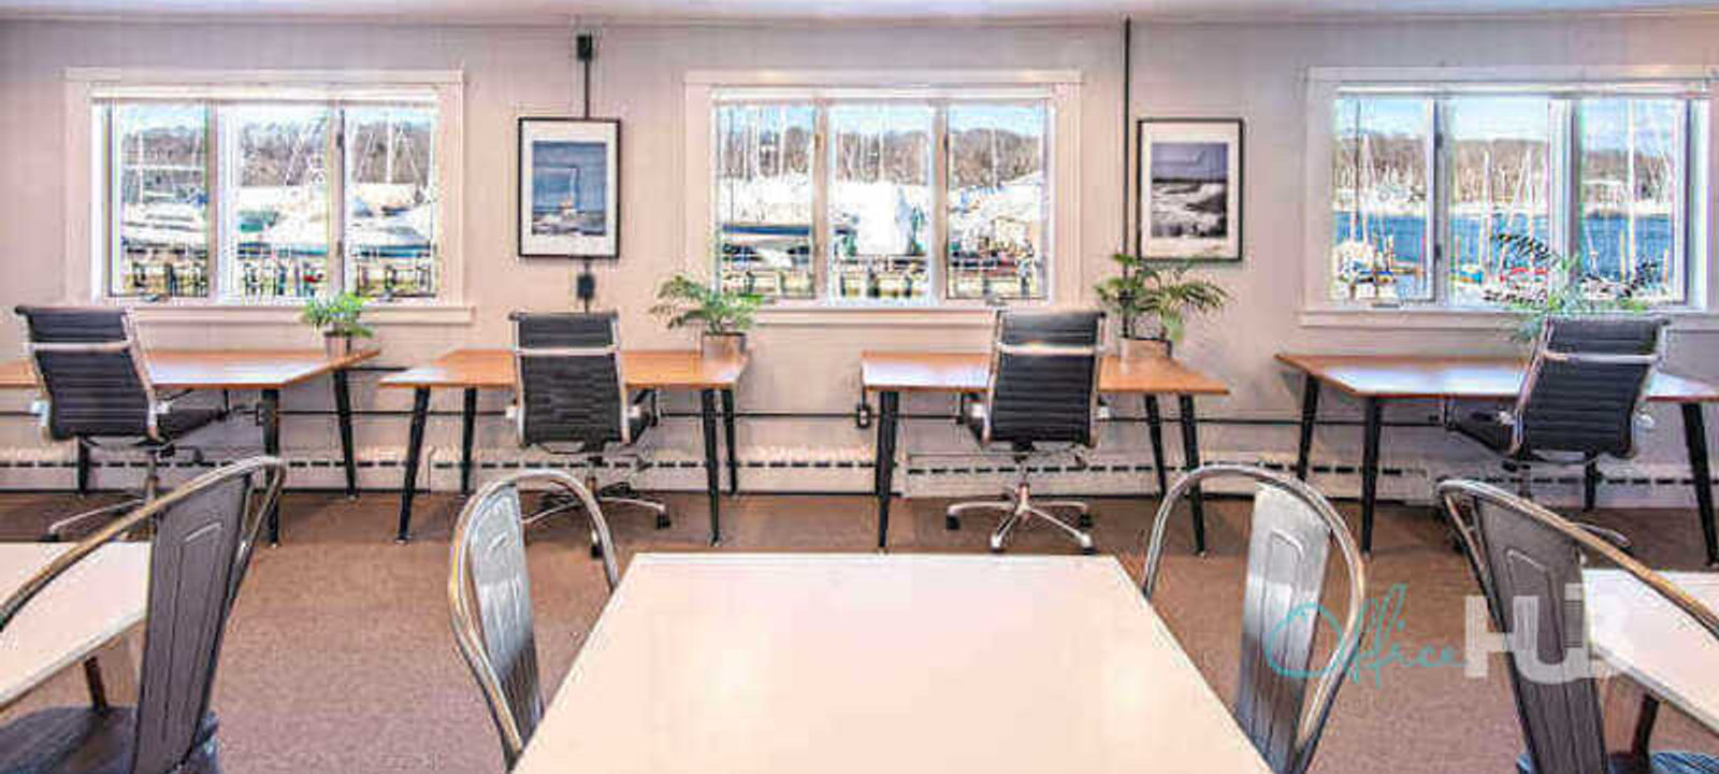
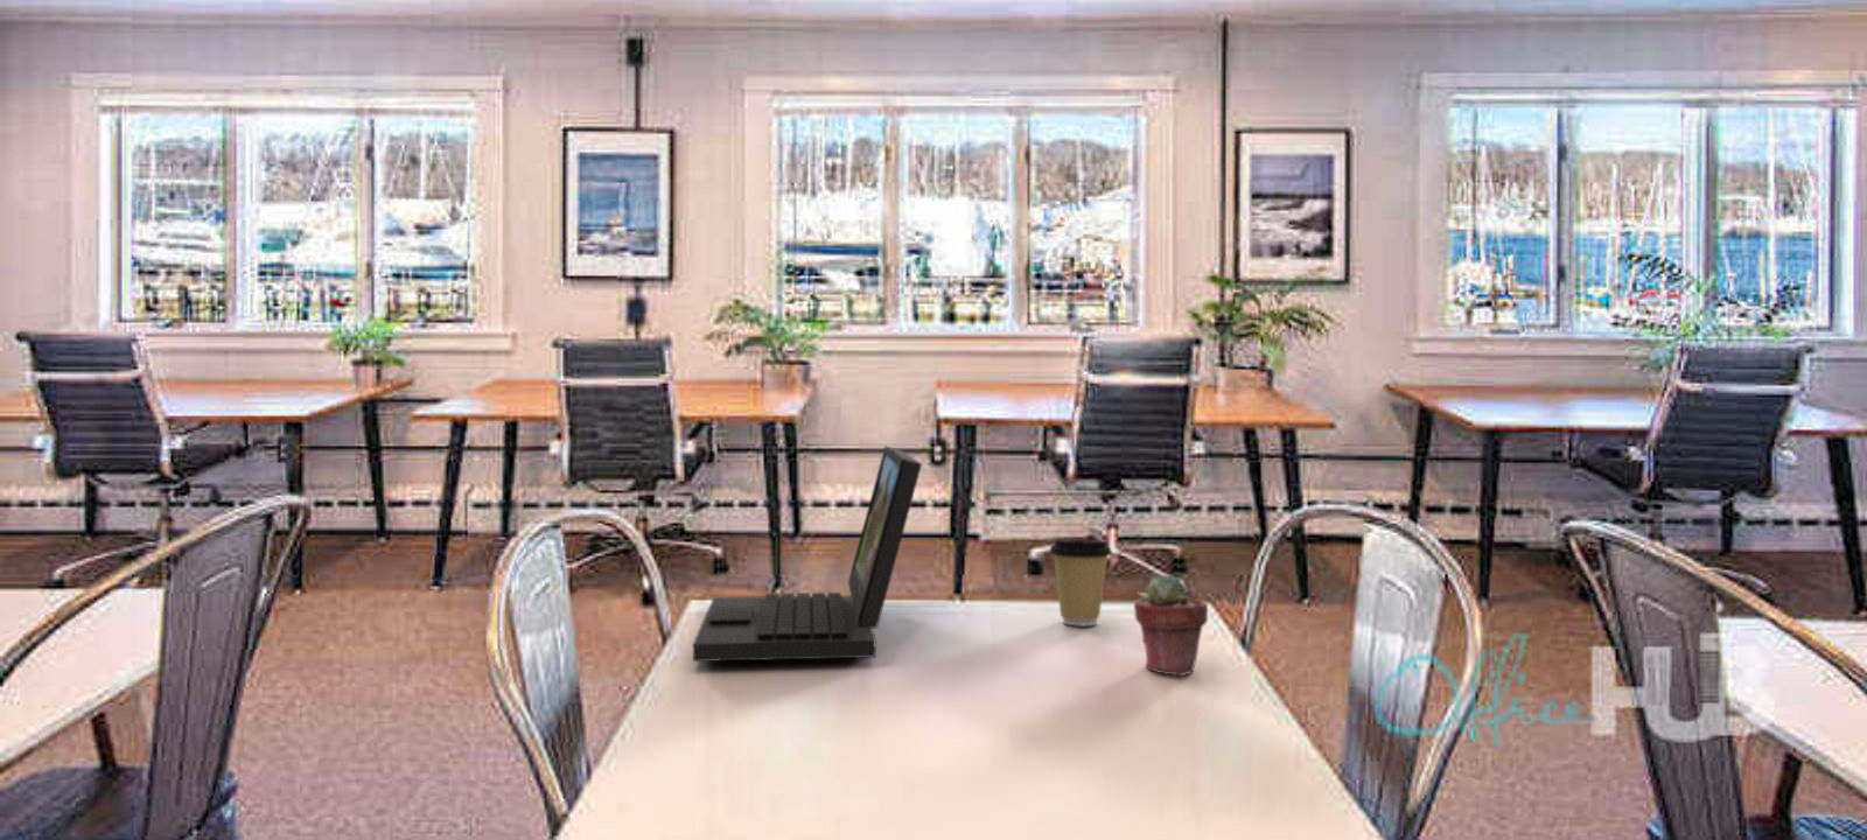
+ laptop [692,445,923,663]
+ coffee cup [1048,538,1113,627]
+ potted succulent [1134,572,1209,677]
